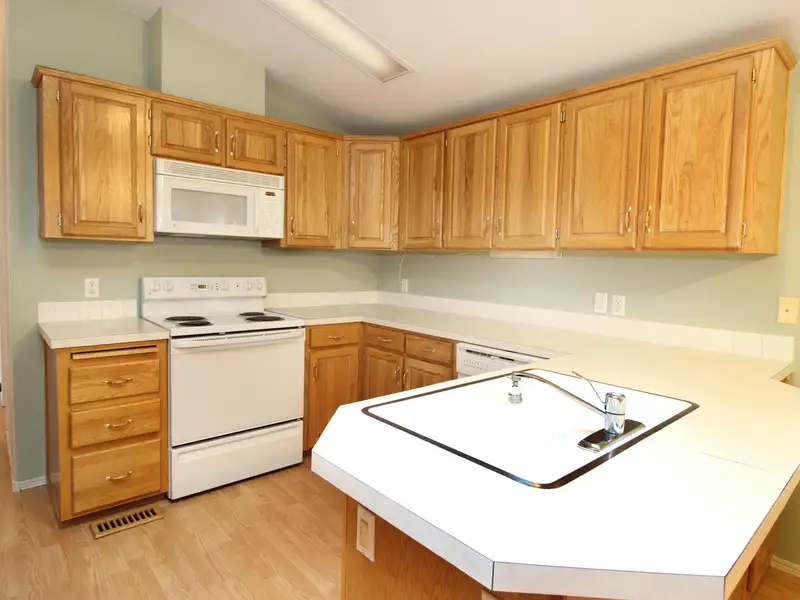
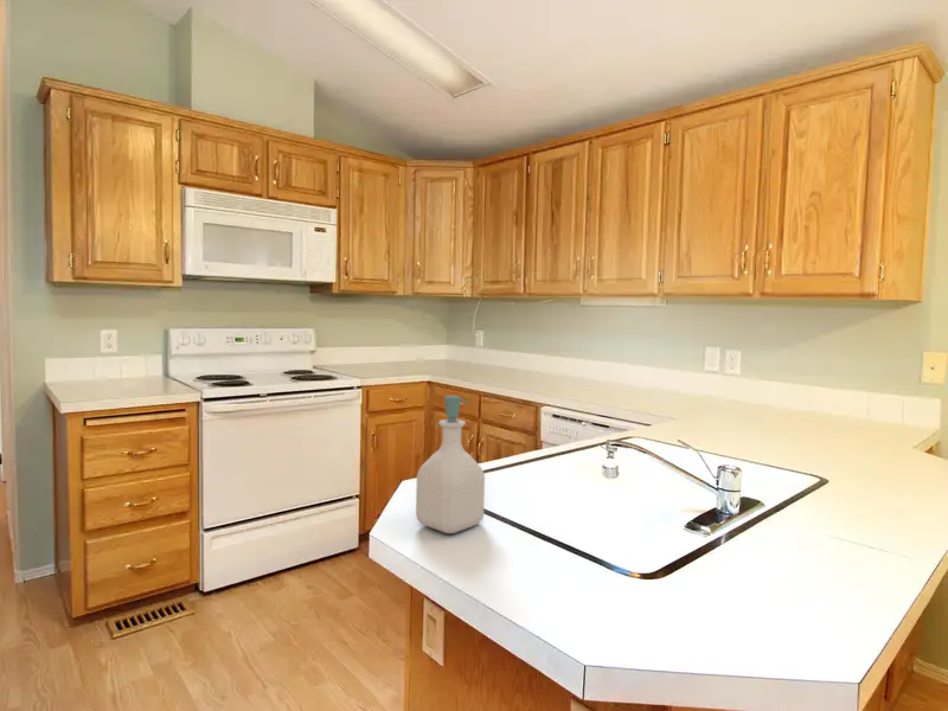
+ soap bottle [415,395,486,534]
